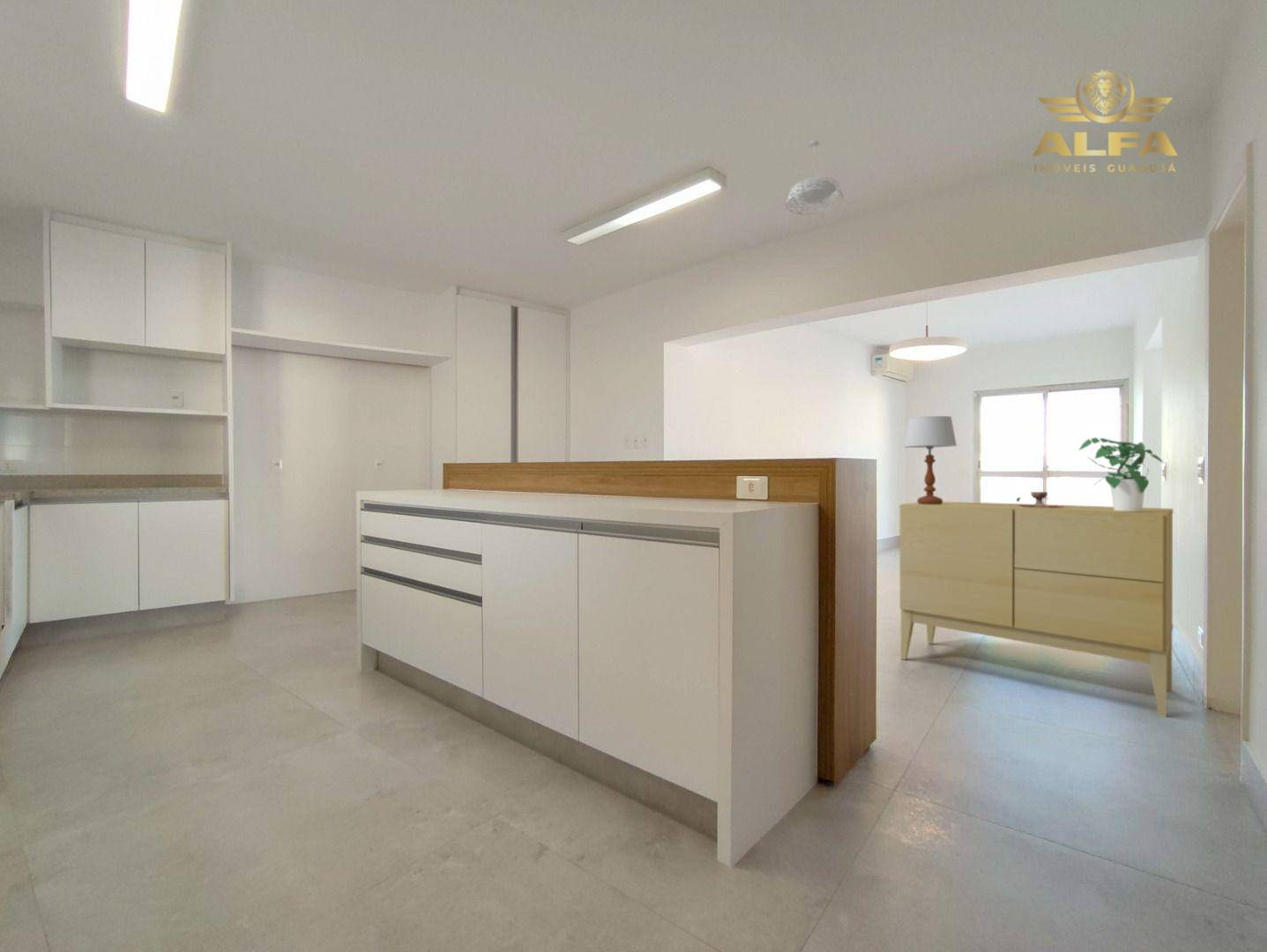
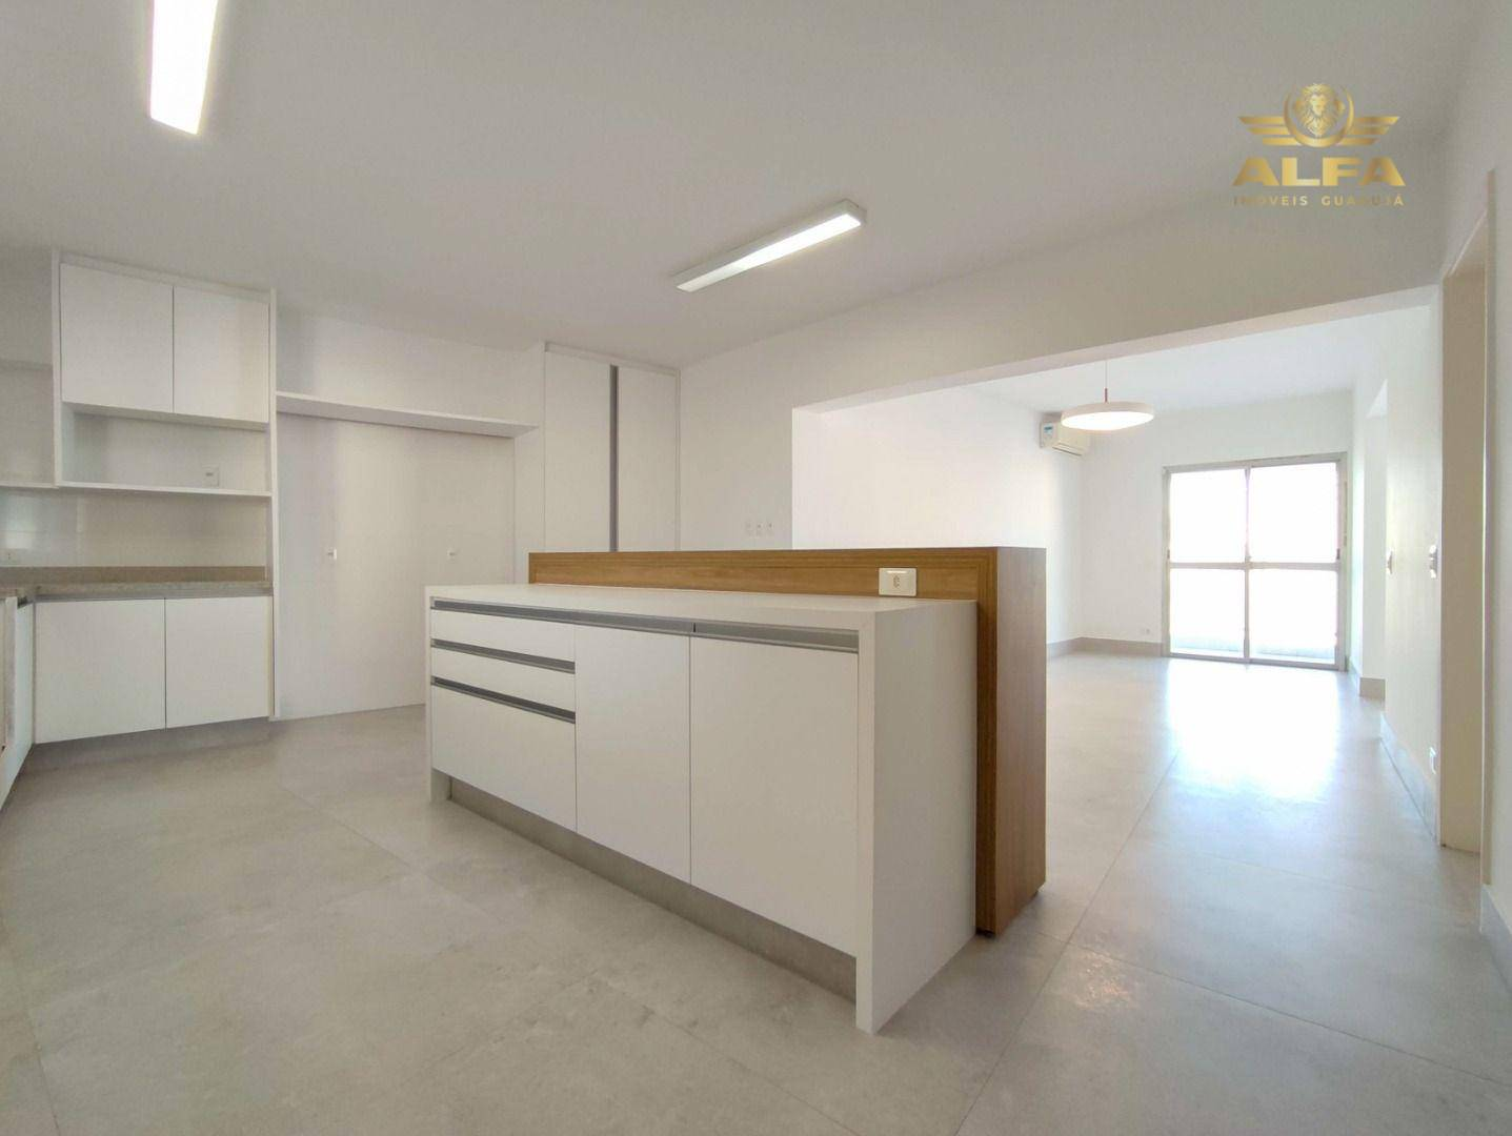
- decorative bowl [1016,491,1063,508]
- potted plant [1078,436,1165,512]
- sideboard [898,501,1174,718]
- table lamp [903,415,958,504]
- pendant light [785,139,845,215]
